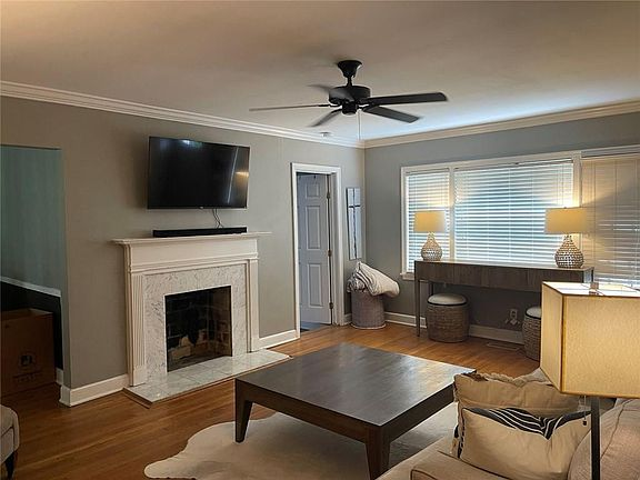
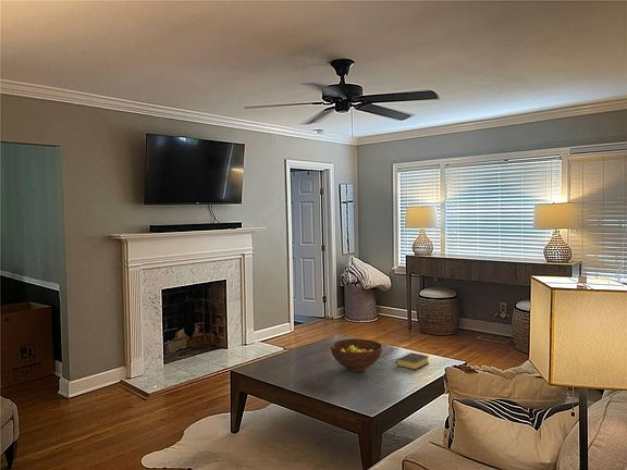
+ fruit bowl [330,338,383,372]
+ book [395,351,430,371]
